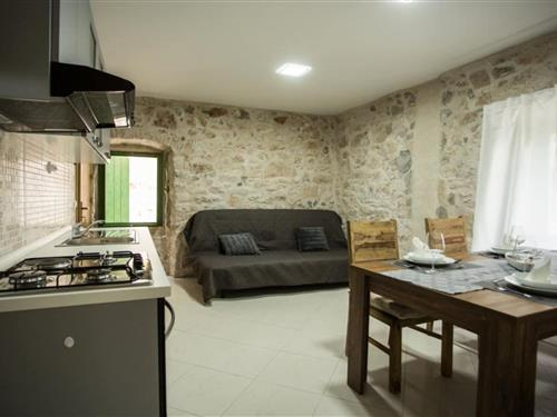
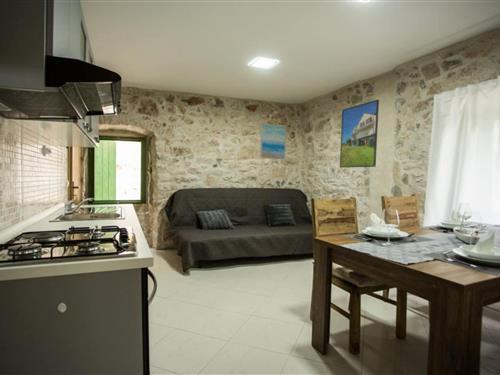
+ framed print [339,99,380,169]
+ wall art [259,123,287,161]
